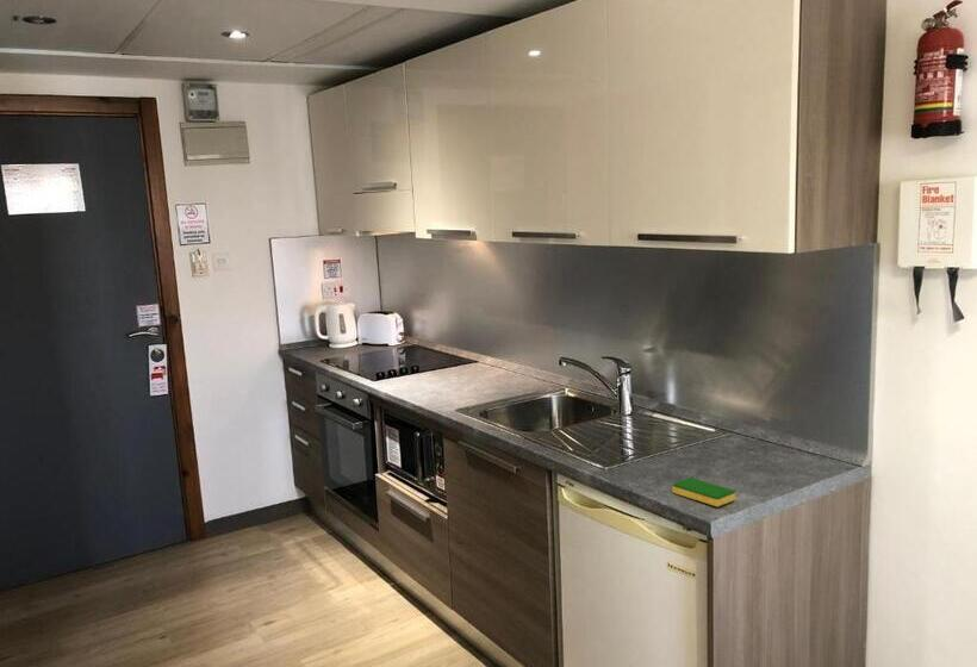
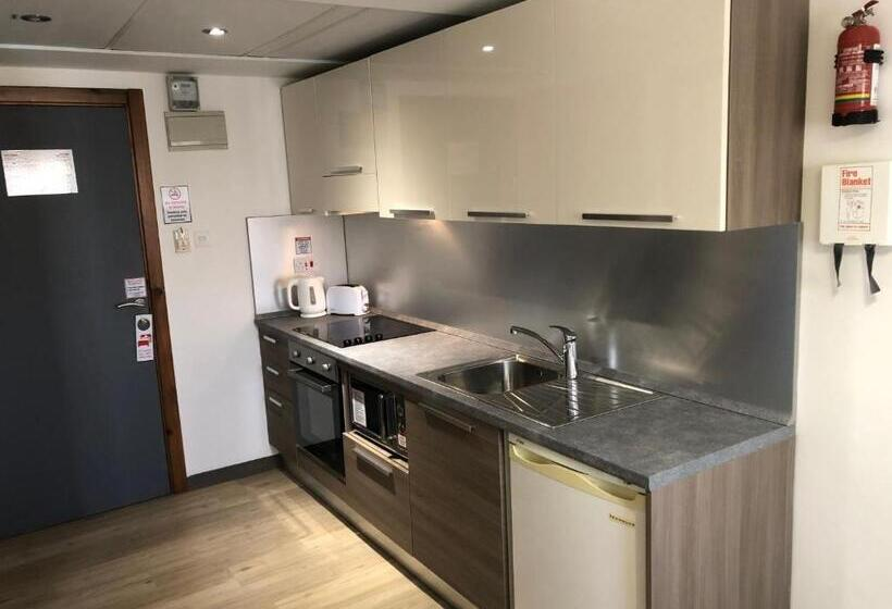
- dish sponge [672,476,736,507]
